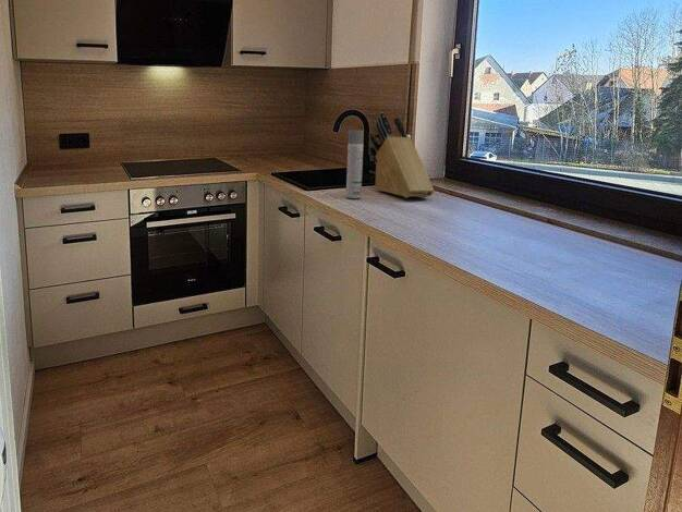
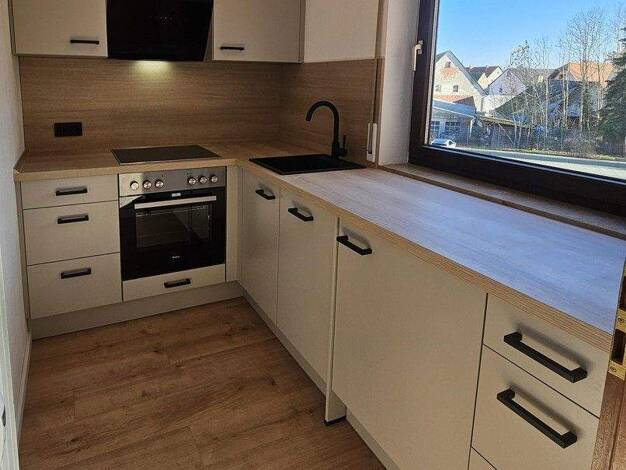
- spray bottle [345,130,365,199]
- knife block [367,111,435,198]
